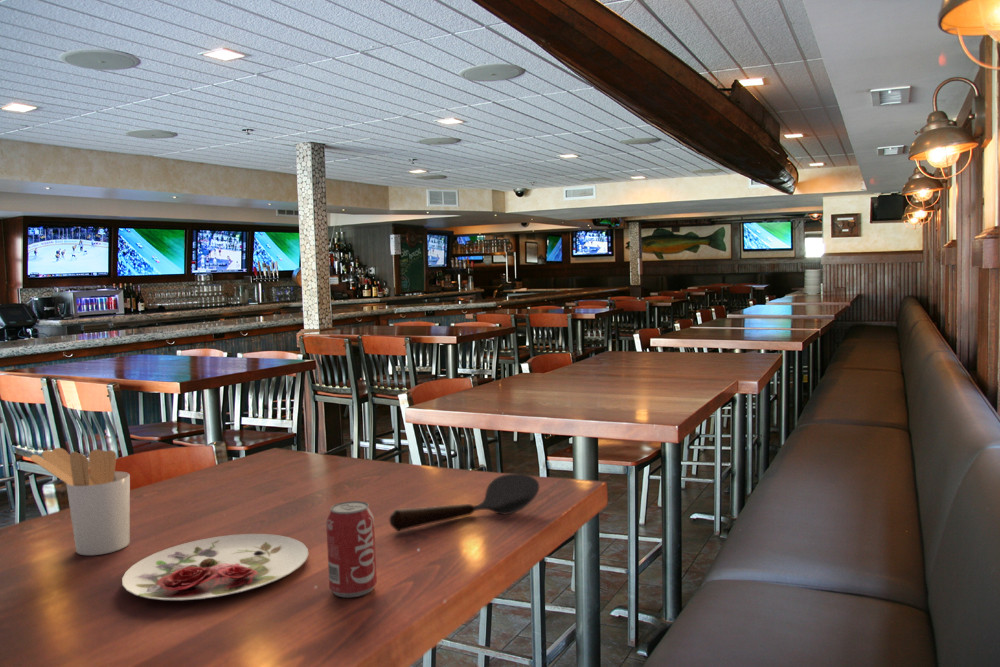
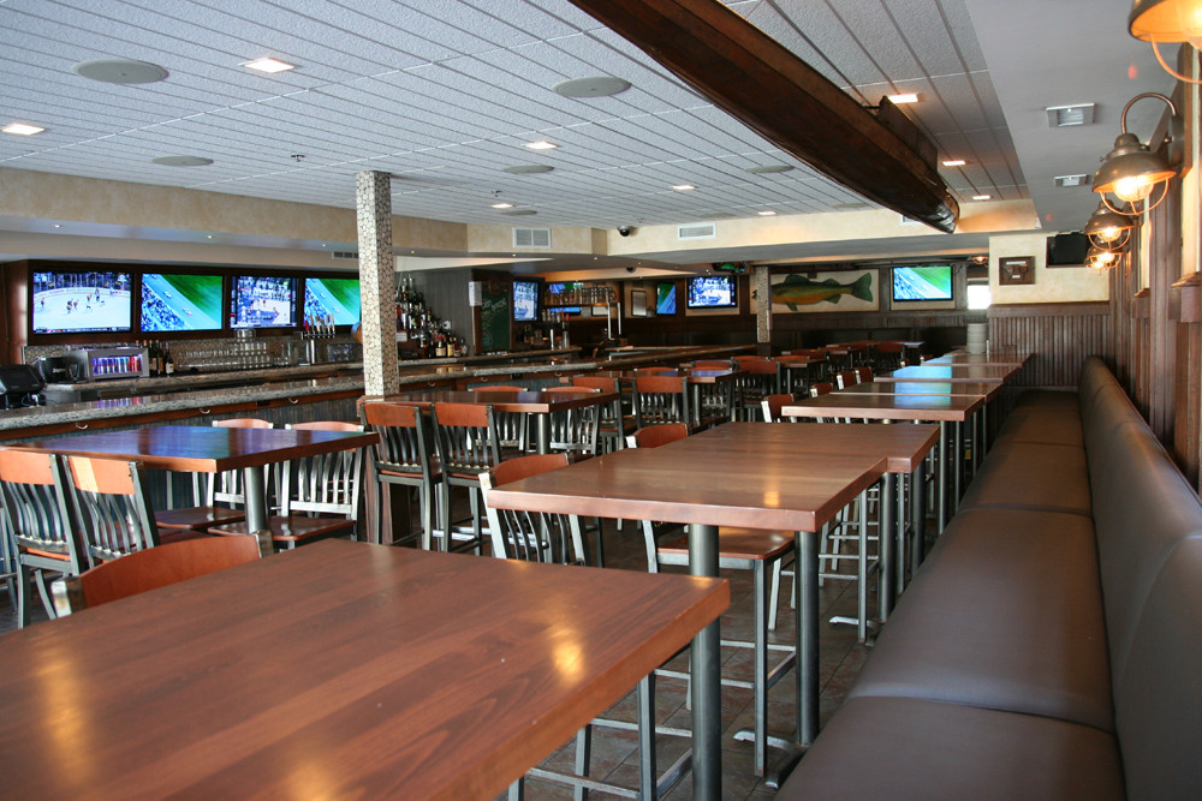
- plate [121,533,310,601]
- beverage can [325,500,378,598]
- spoon [388,473,540,532]
- utensil holder [30,447,131,556]
